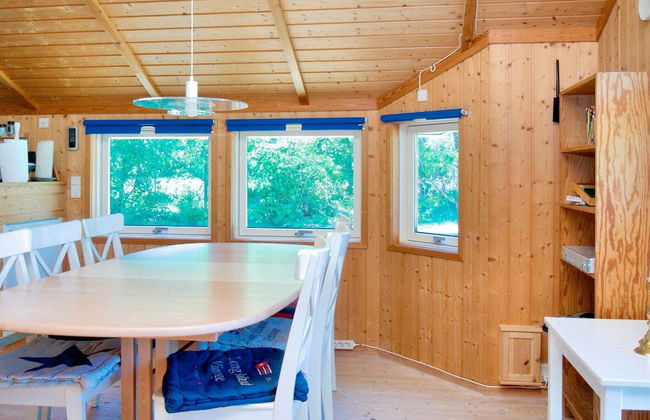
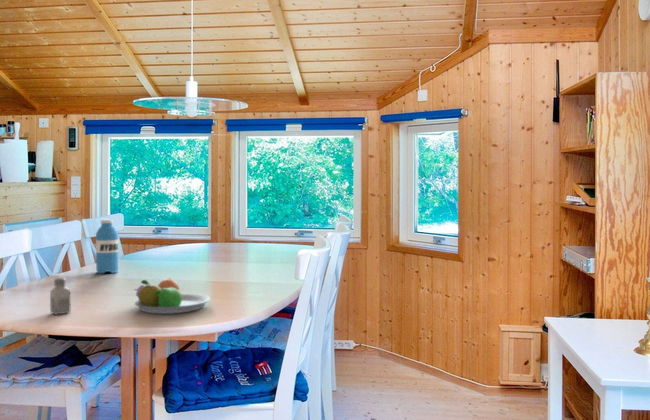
+ saltshaker [49,277,71,315]
+ water bottle [95,219,119,274]
+ fruit bowl [132,278,212,315]
